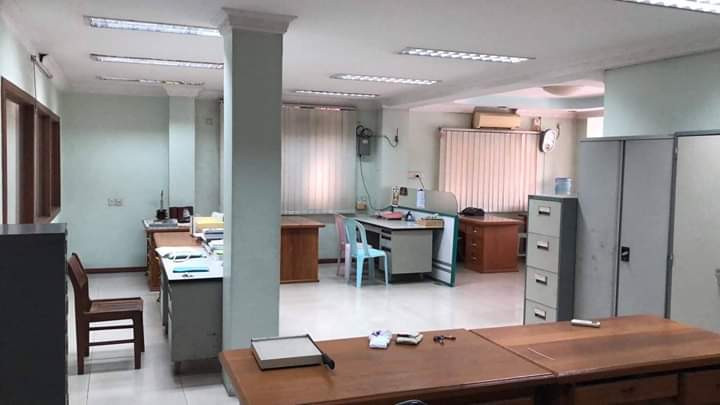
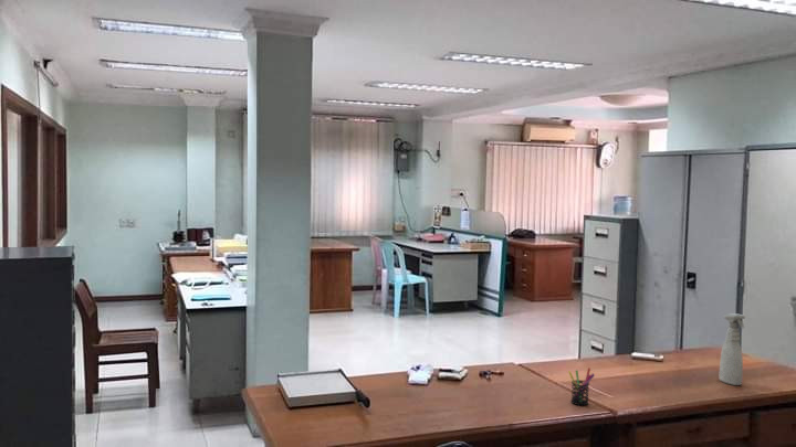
+ pen holder [567,366,596,406]
+ spray bottle [718,312,746,386]
